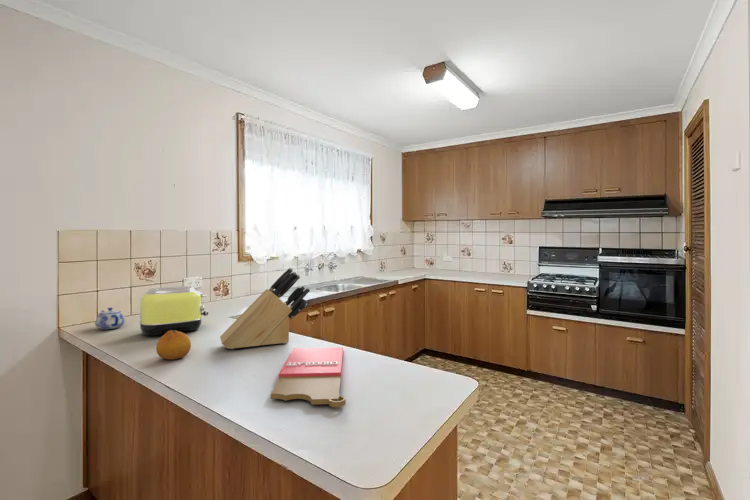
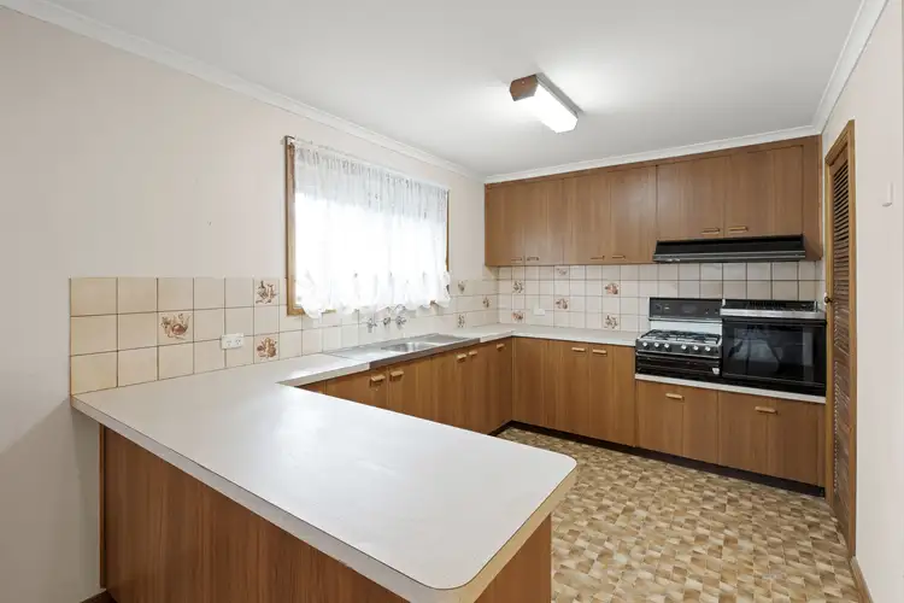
- toaster [138,285,209,337]
- teapot [94,307,126,330]
- fruit [155,330,192,361]
- knife block [219,267,311,350]
- cutting board [270,346,347,408]
